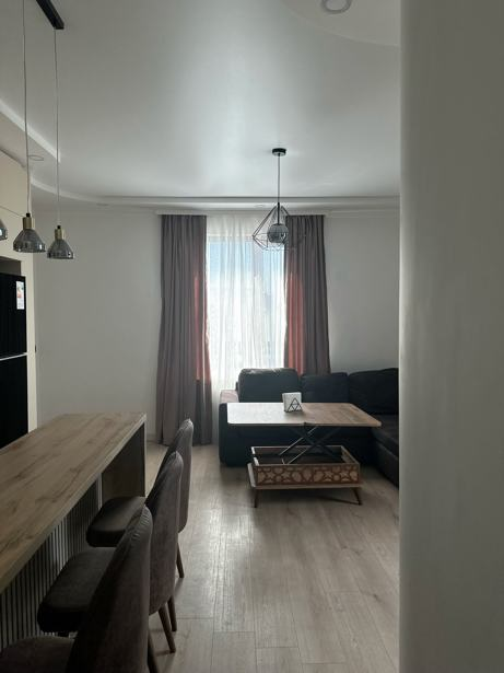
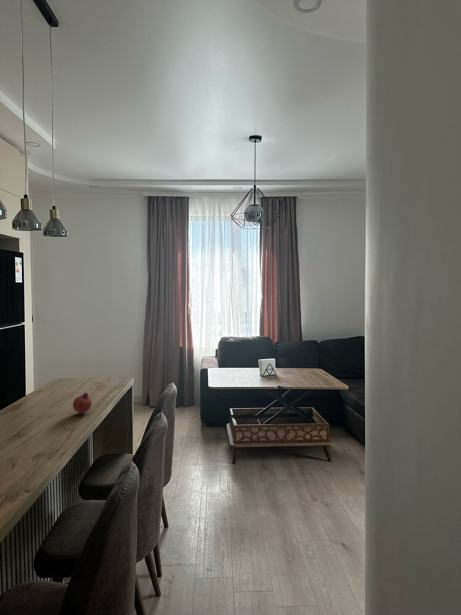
+ fruit [72,392,93,414]
